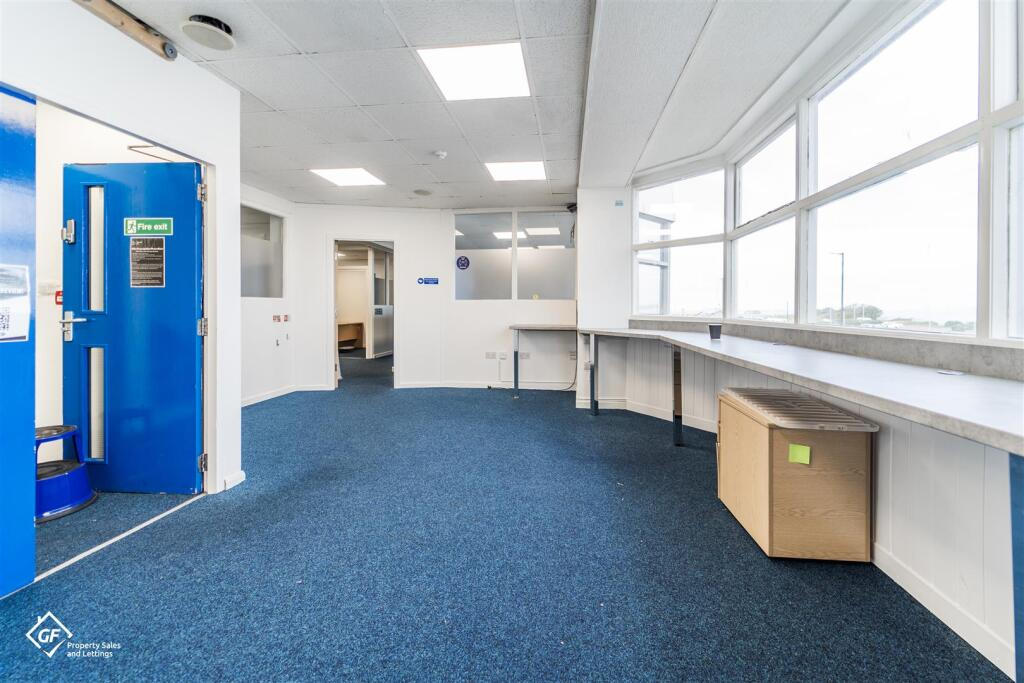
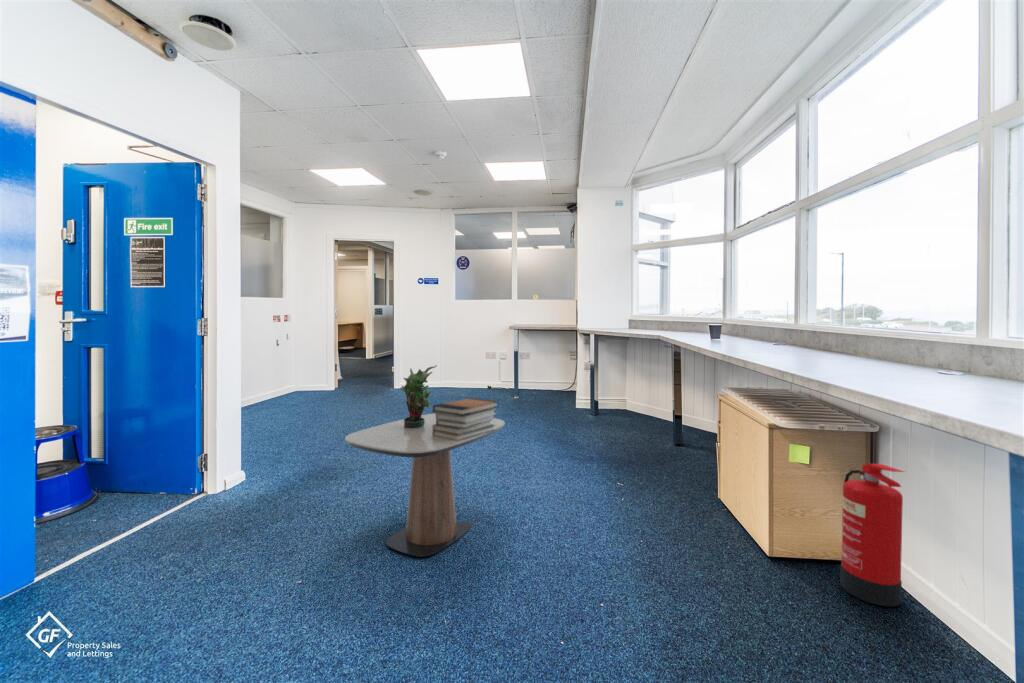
+ book stack [431,397,500,441]
+ side table [344,413,506,558]
+ fire extinguisher [839,463,906,608]
+ potted plant [399,364,438,429]
